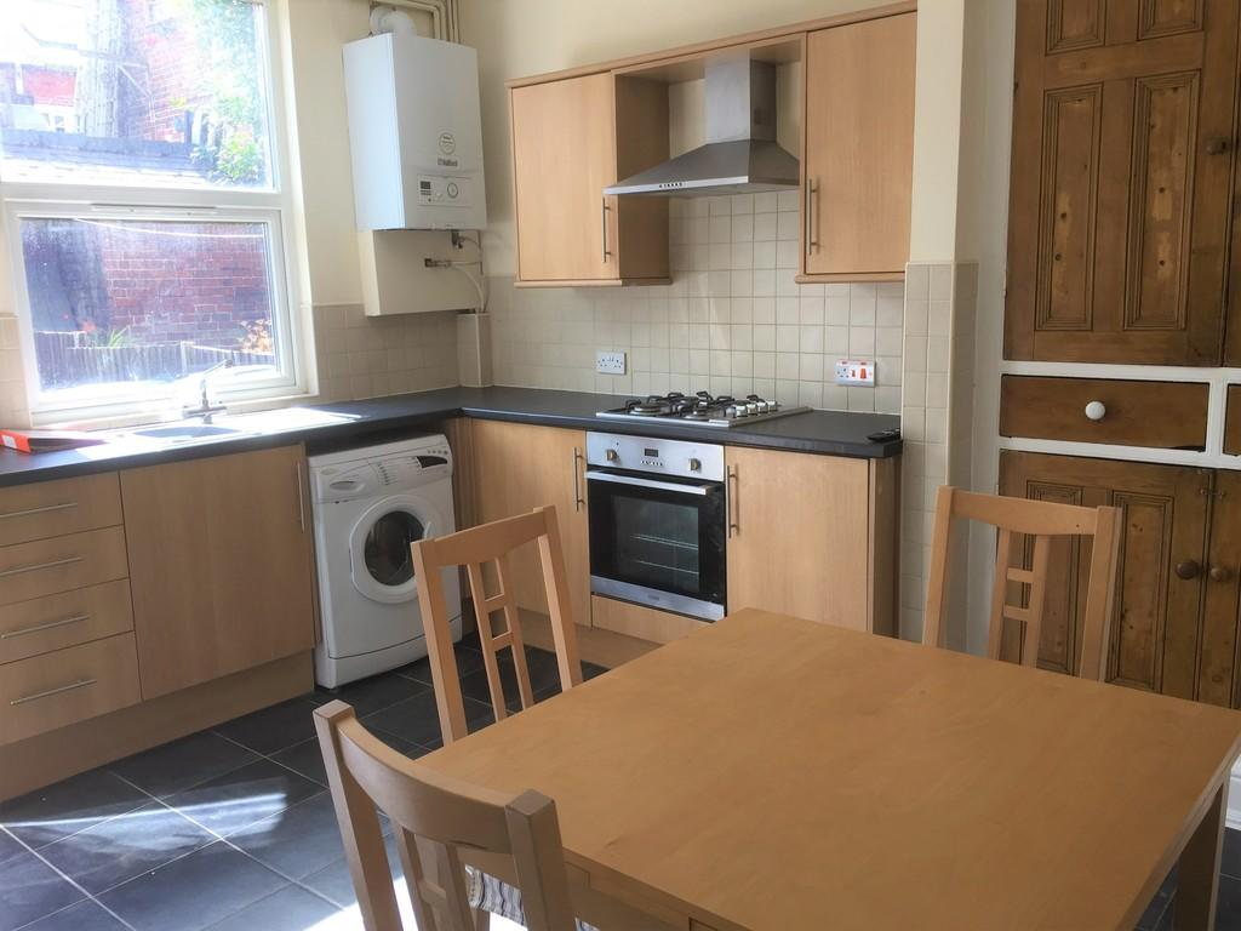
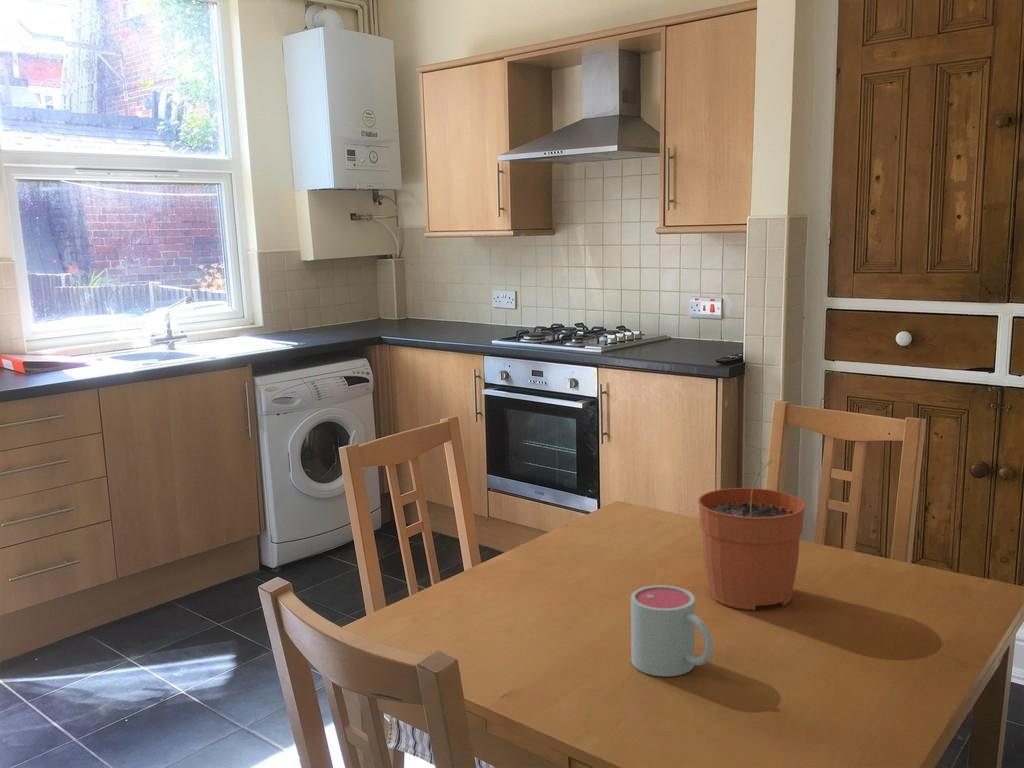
+ plant pot [697,458,806,611]
+ mug [630,584,714,677]
